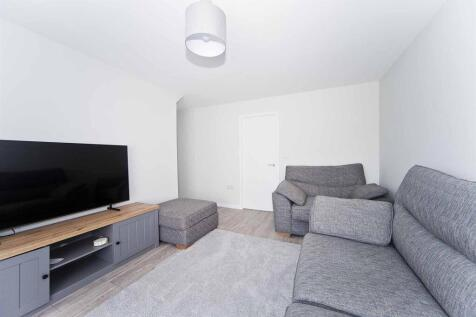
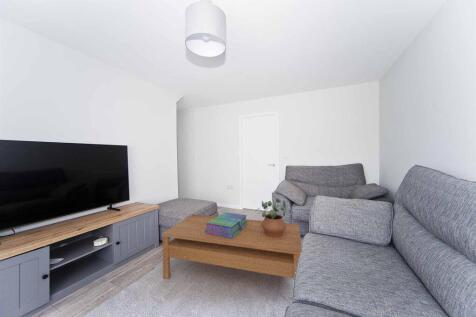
+ potted plant [255,197,288,237]
+ stack of books [205,211,249,239]
+ coffee table [161,214,303,280]
